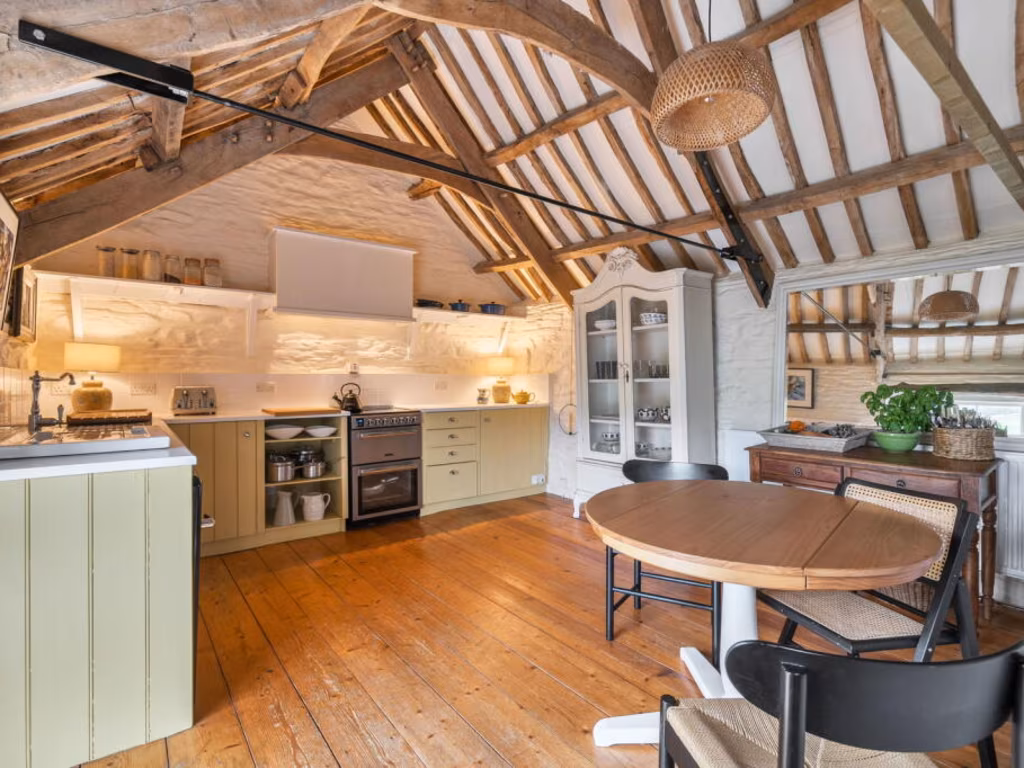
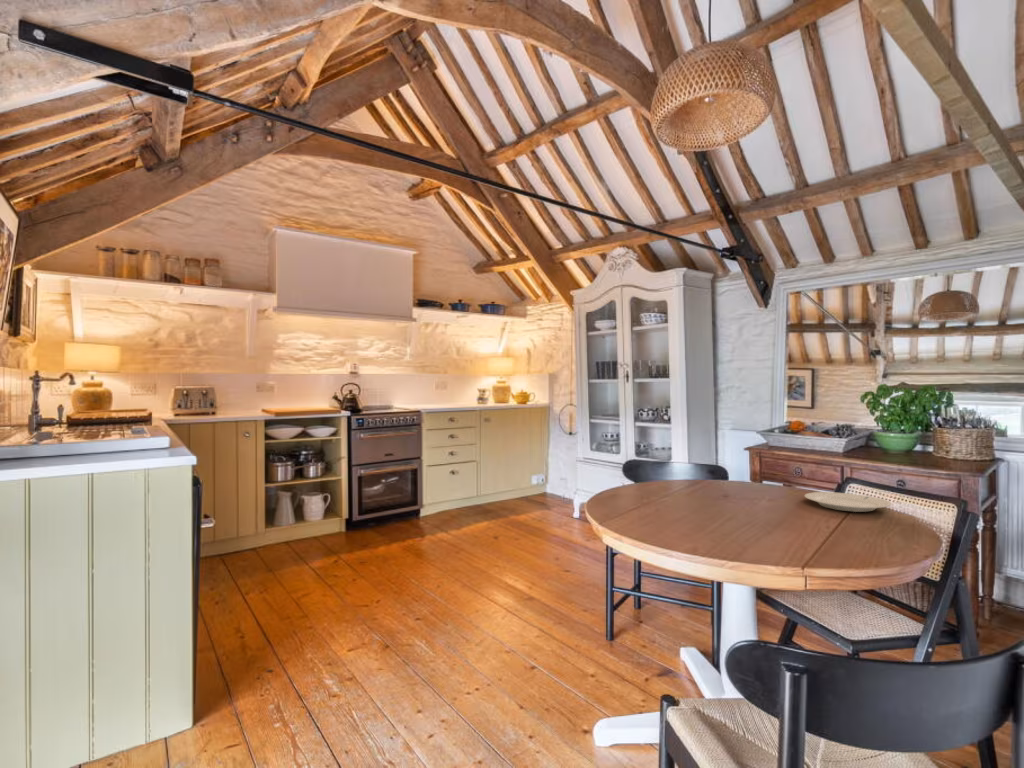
+ chinaware [803,491,893,513]
